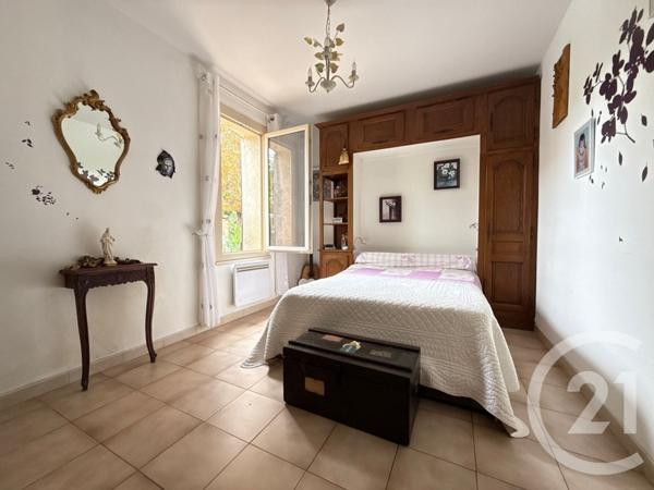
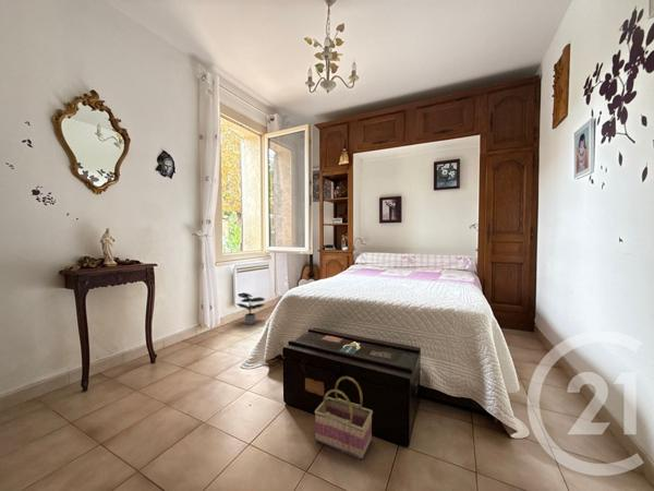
+ basket [314,375,374,460]
+ potted plant [235,291,266,325]
